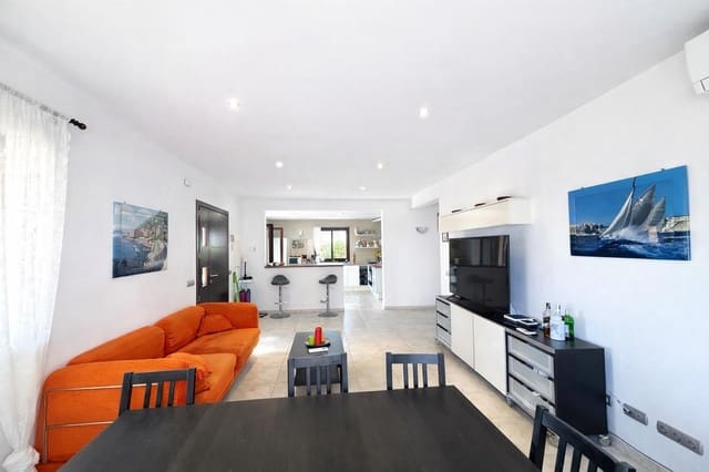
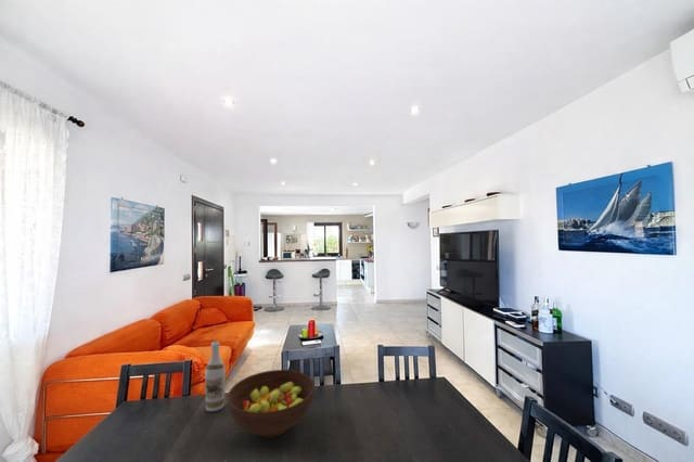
+ wine bottle [204,341,227,412]
+ fruit bowl [227,369,316,439]
